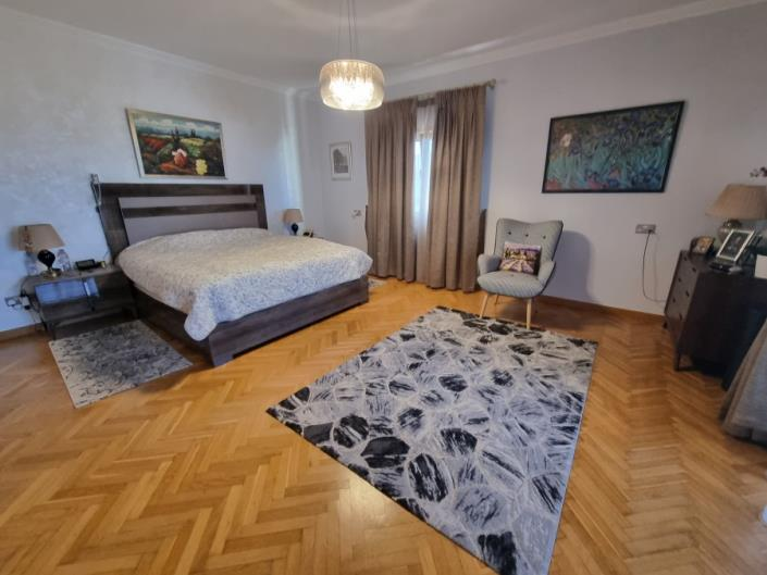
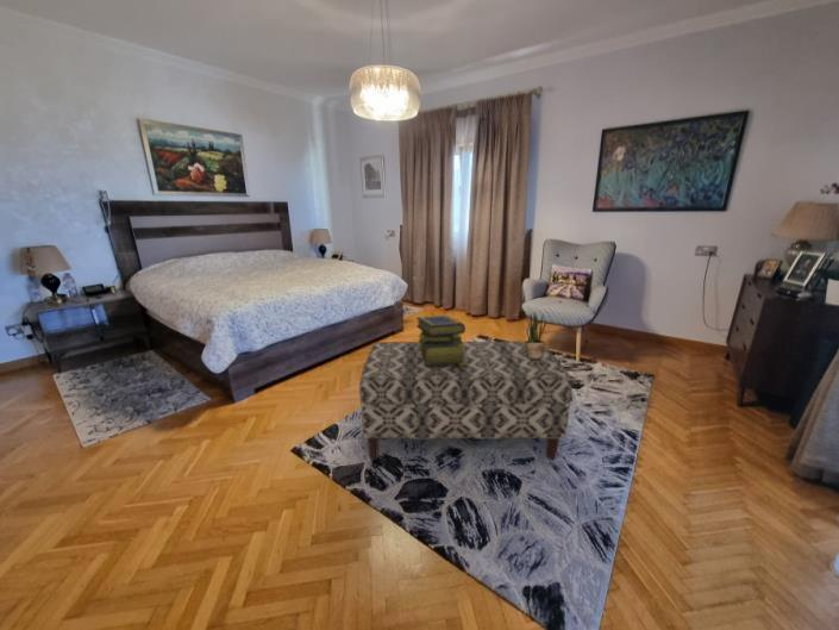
+ stack of books [415,314,467,366]
+ potted plant [524,311,546,358]
+ bench [358,341,574,461]
